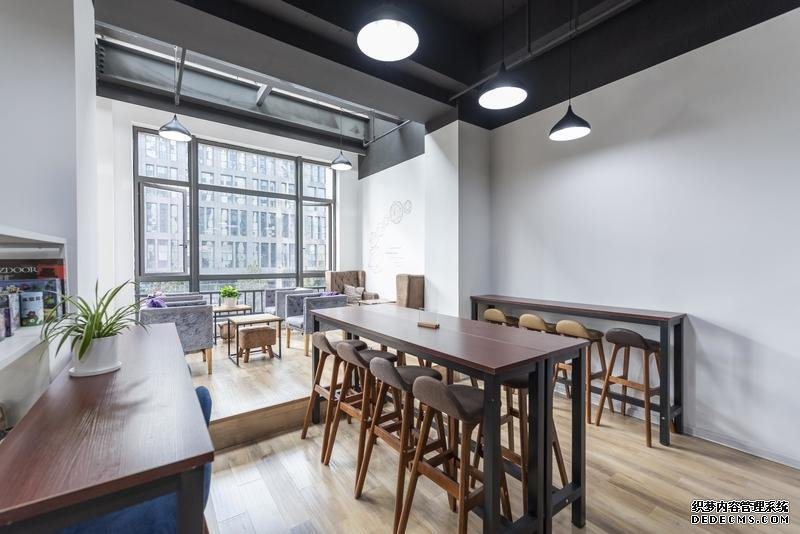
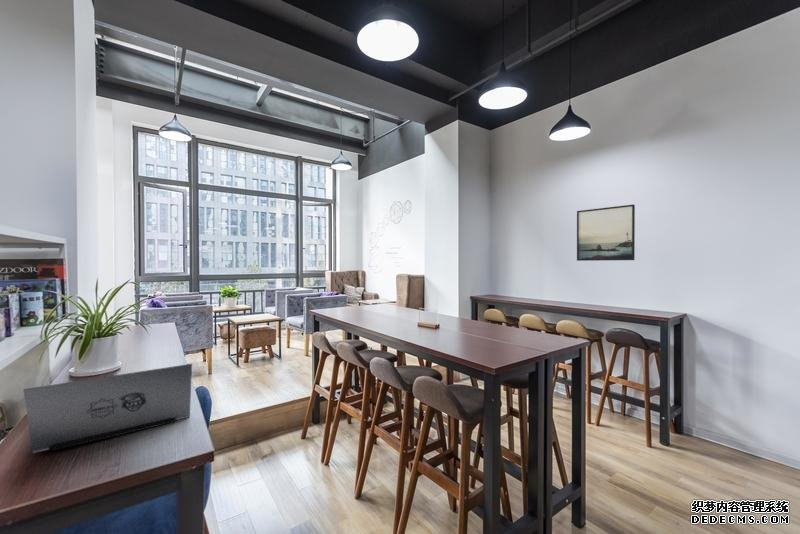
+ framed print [576,203,636,262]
+ laptop [22,363,193,454]
